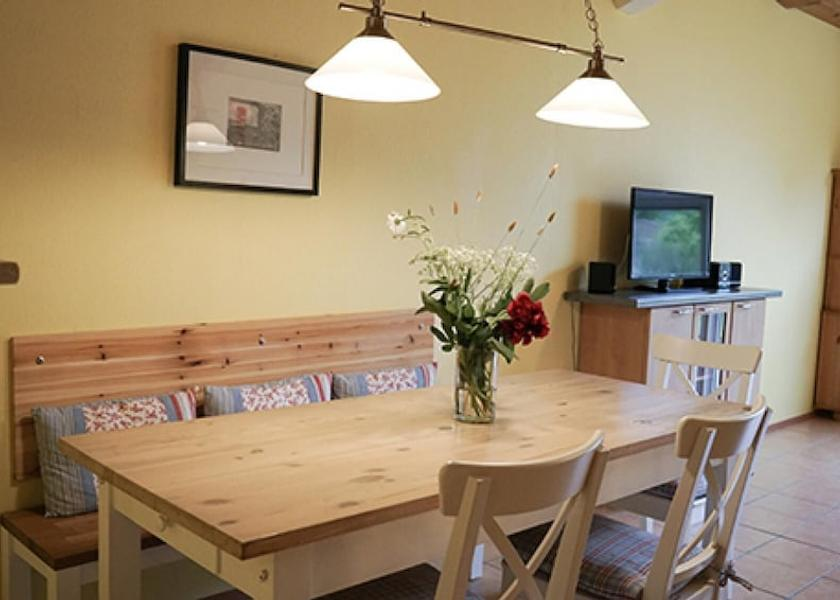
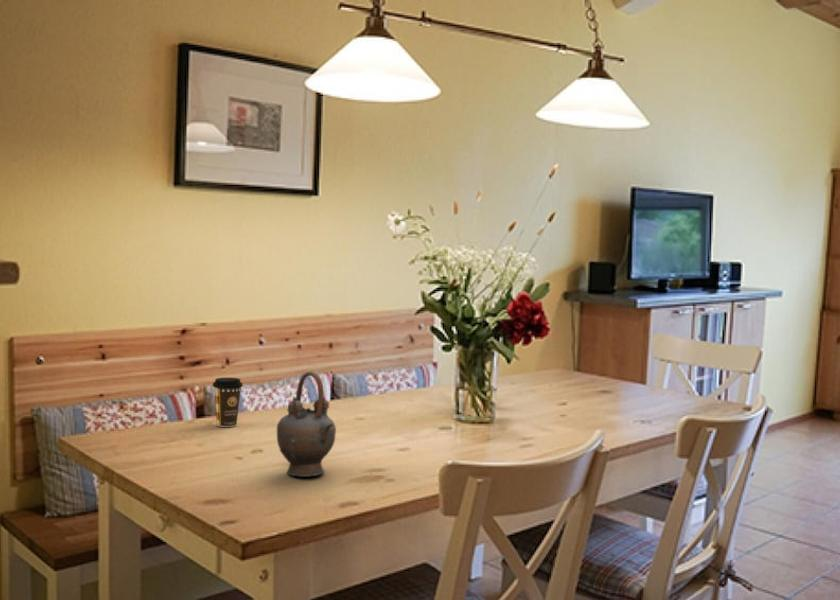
+ teapot [276,370,337,478]
+ coffee cup [211,377,244,428]
